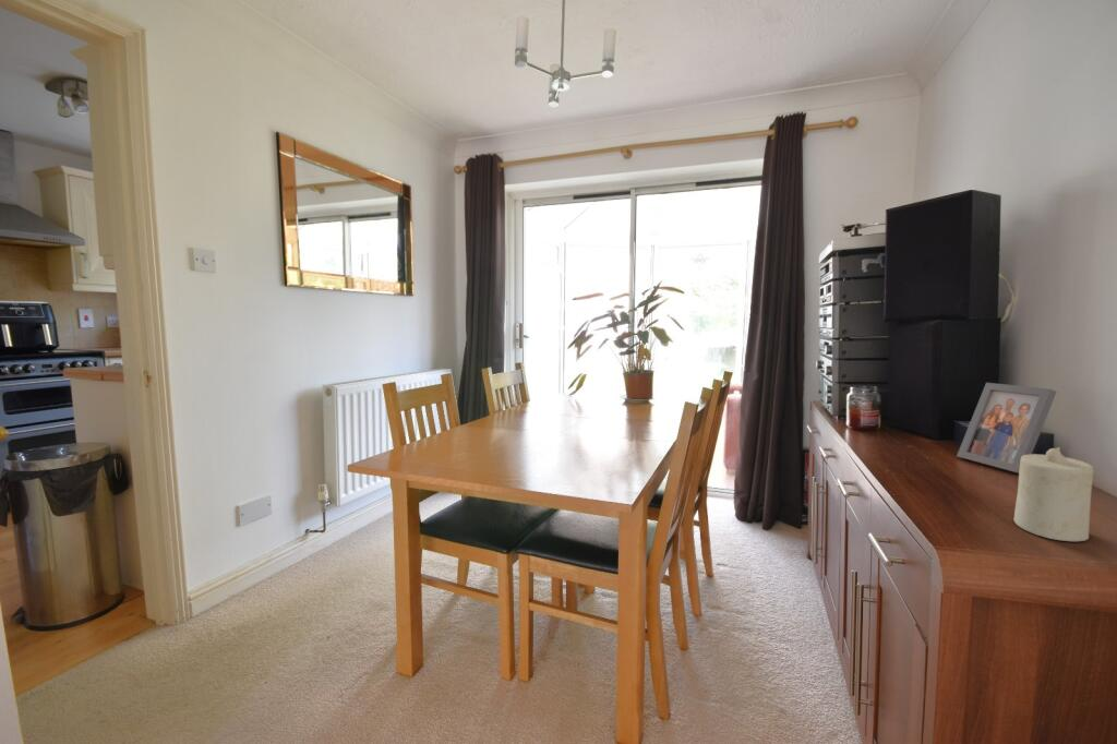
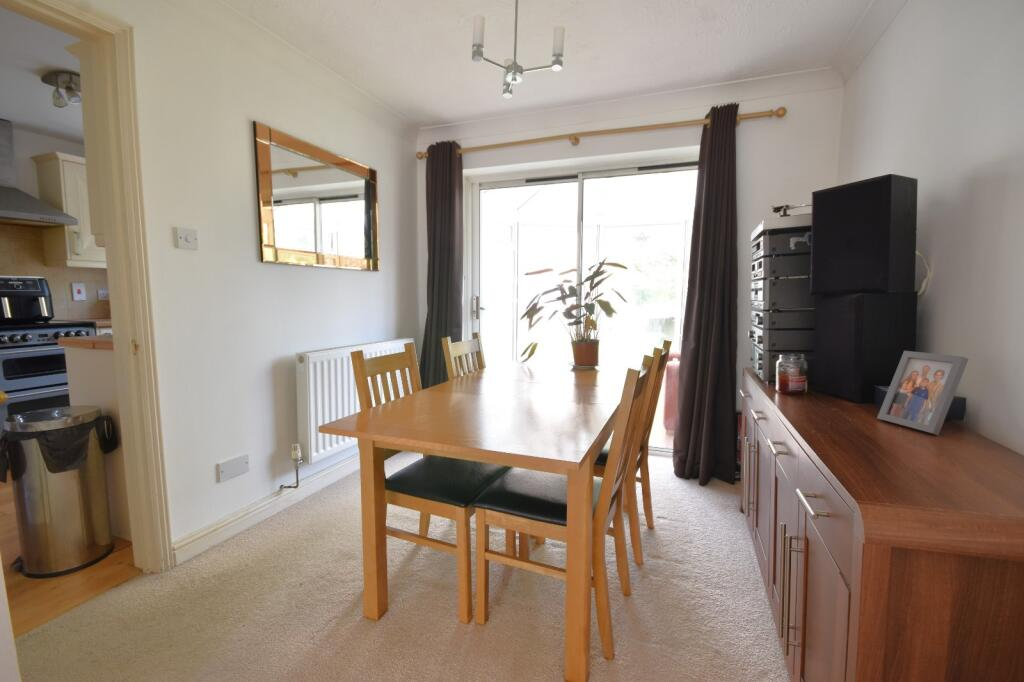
- candle [1013,446,1095,542]
